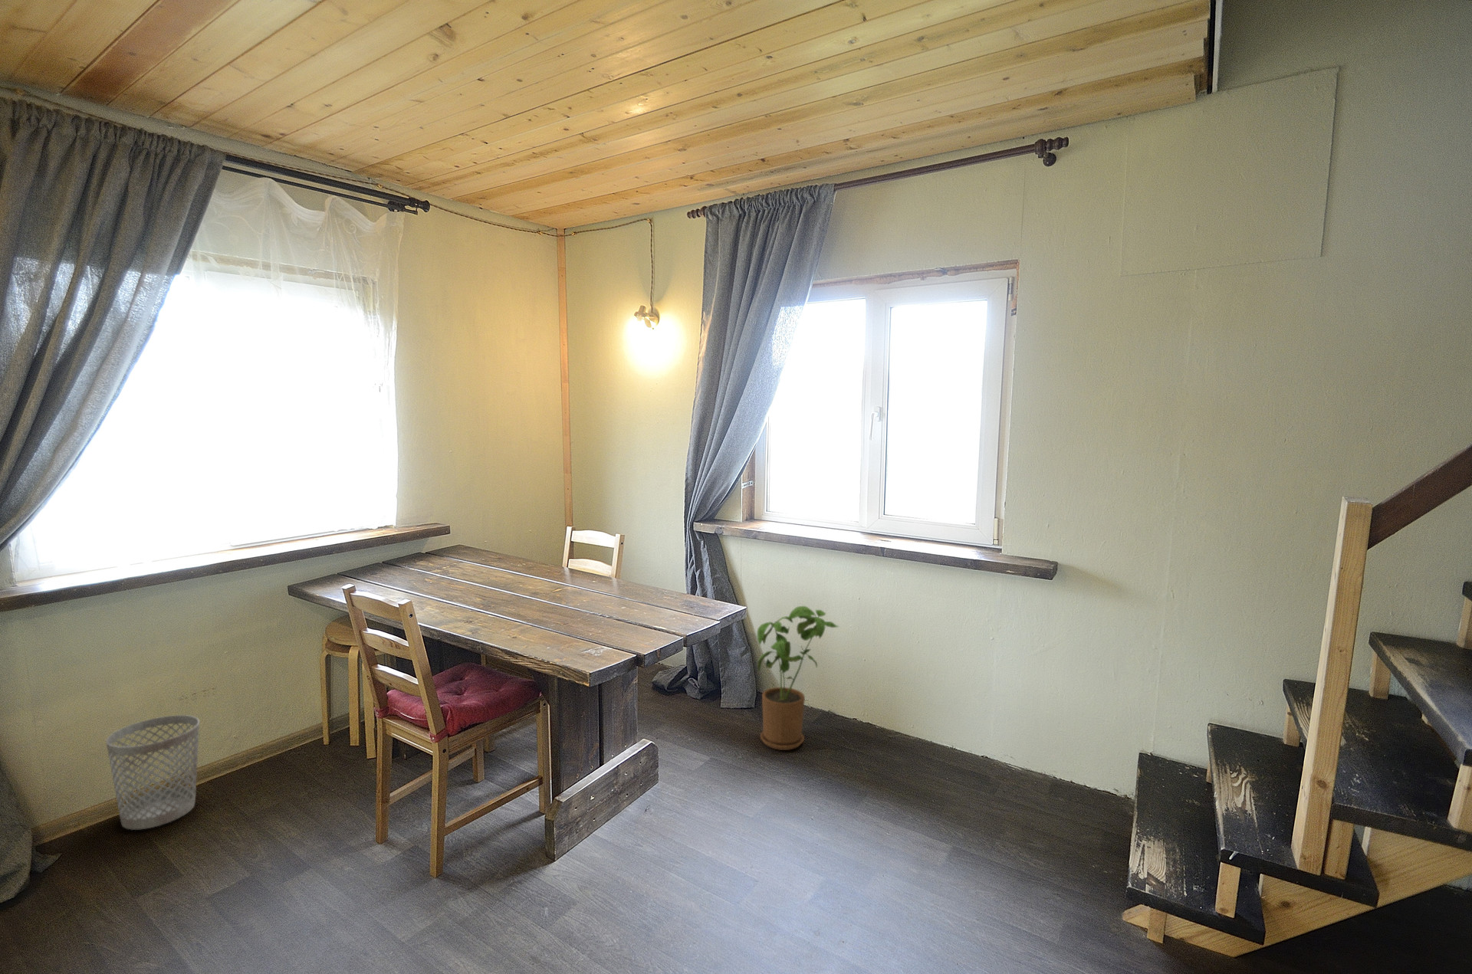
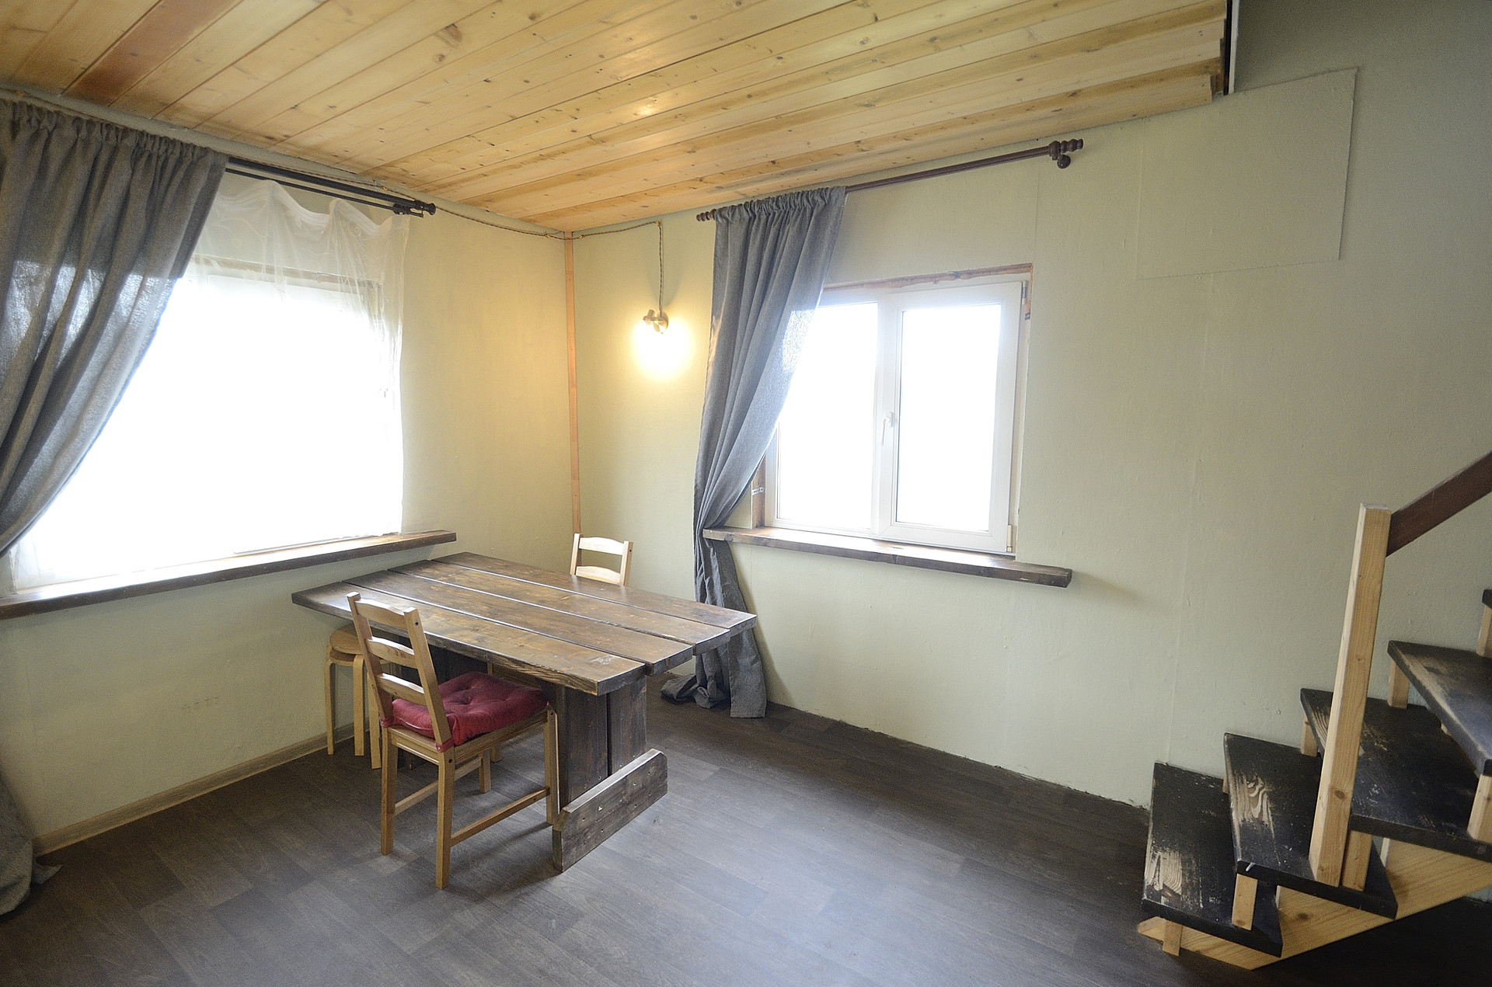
- house plant [757,605,840,751]
- wastebasket [105,714,200,831]
